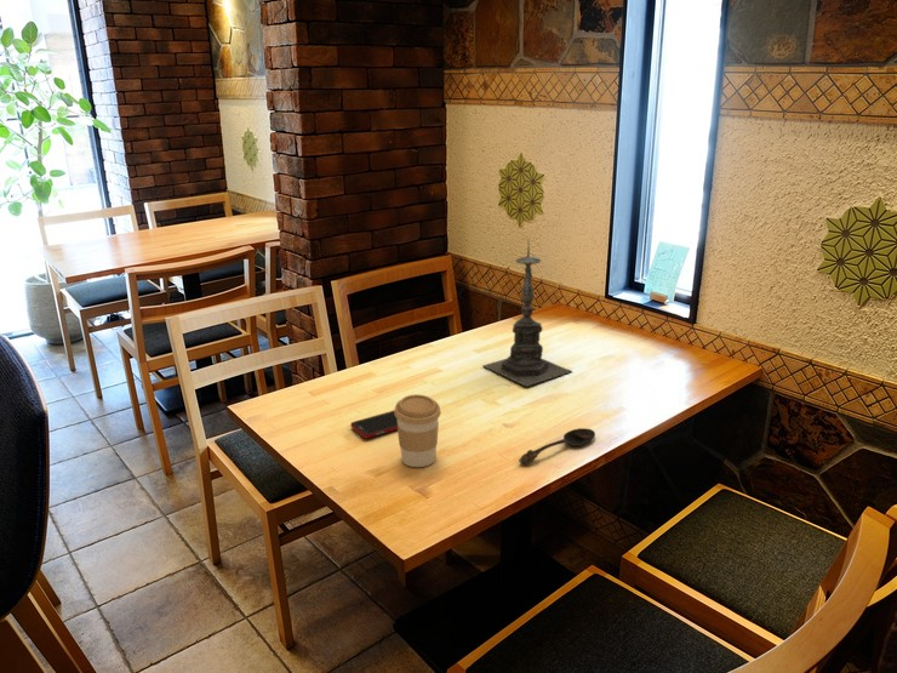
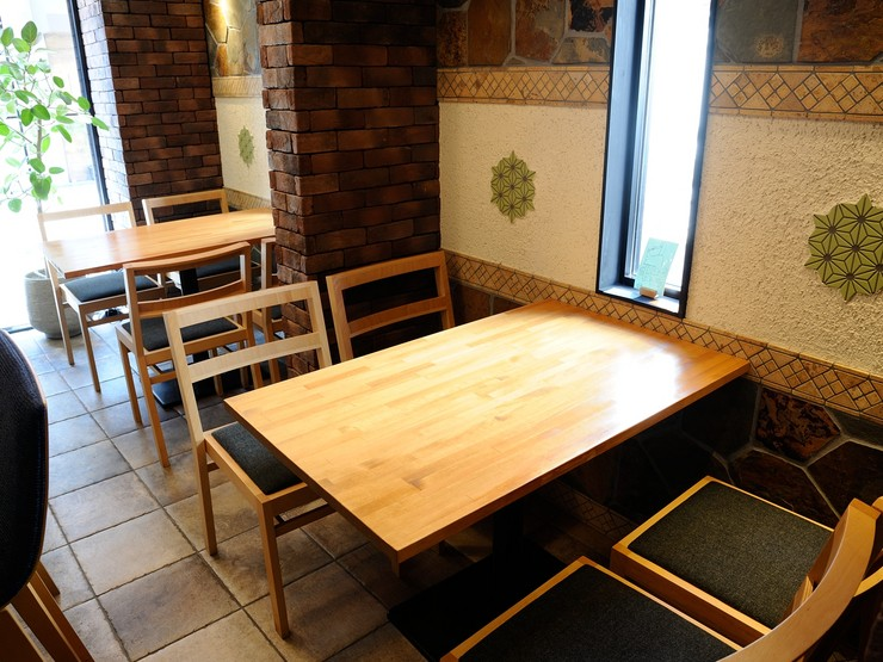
- cell phone [349,409,398,439]
- coffee cup [394,393,442,468]
- spoon [518,427,596,466]
- candle holder [481,238,573,388]
